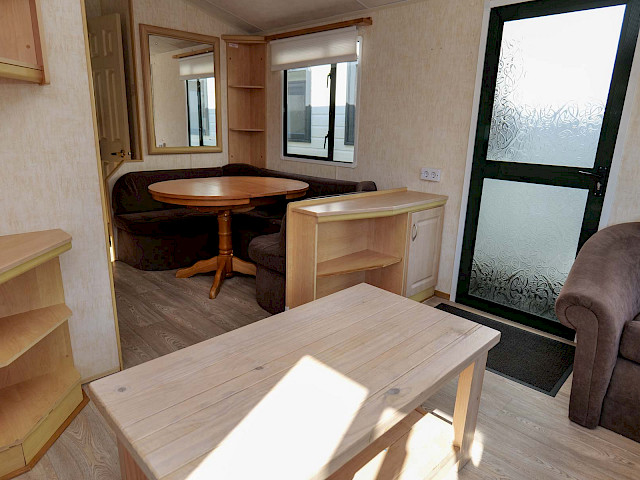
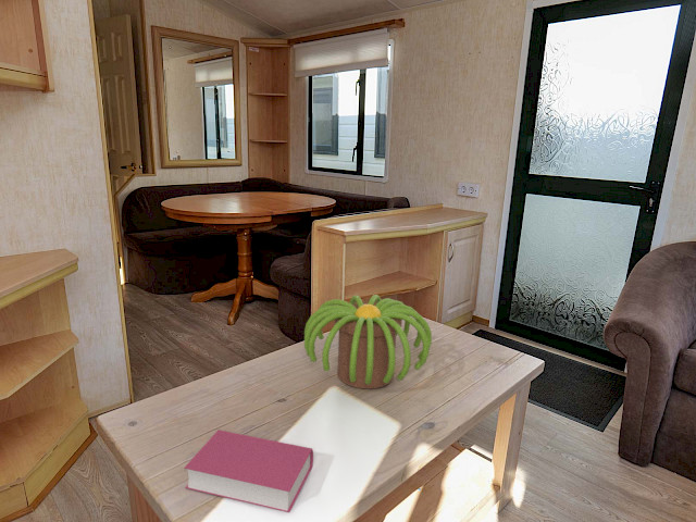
+ book [183,428,314,513]
+ plant [303,294,433,389]
